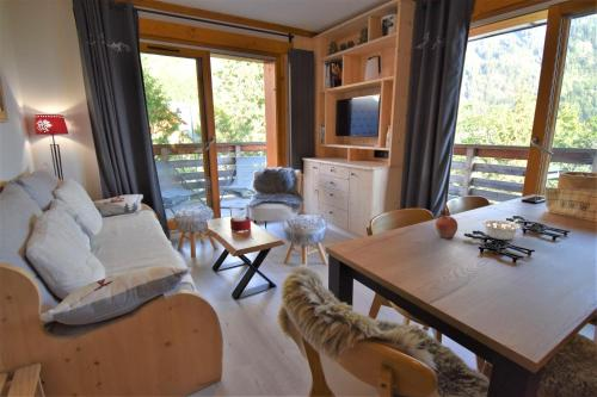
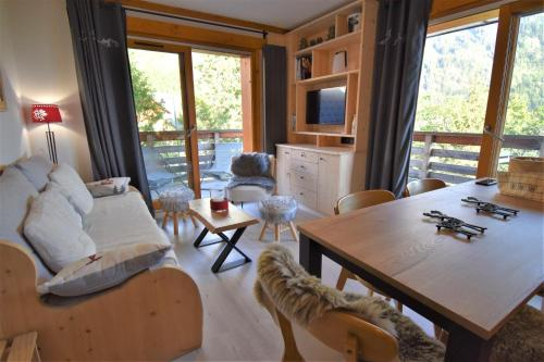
- fruit [435,212,458,240]
- legume [481,218,522,241]
